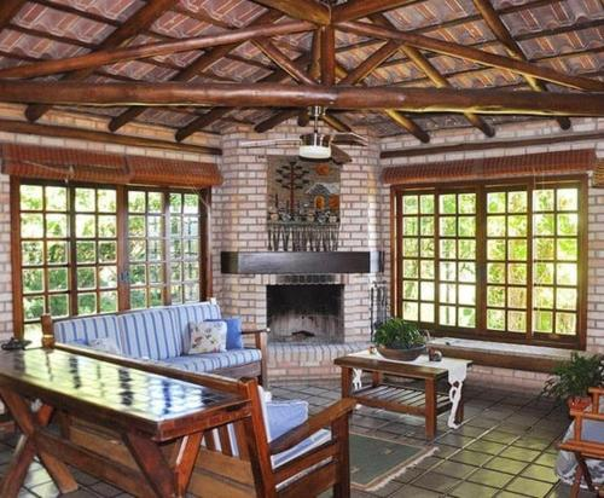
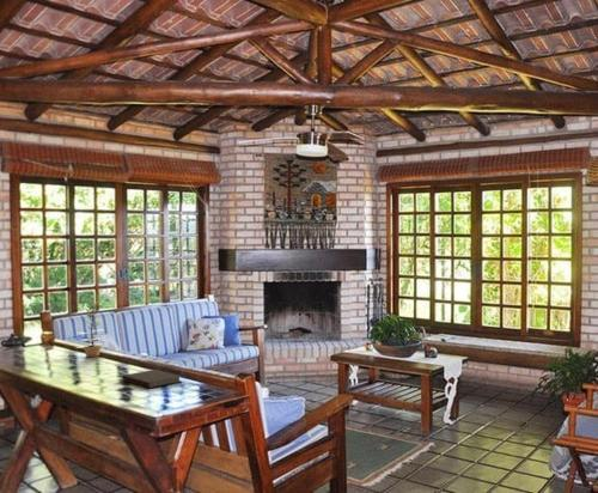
+ plant [75,300,105,358]
+ notebook [122,369,183,390]
